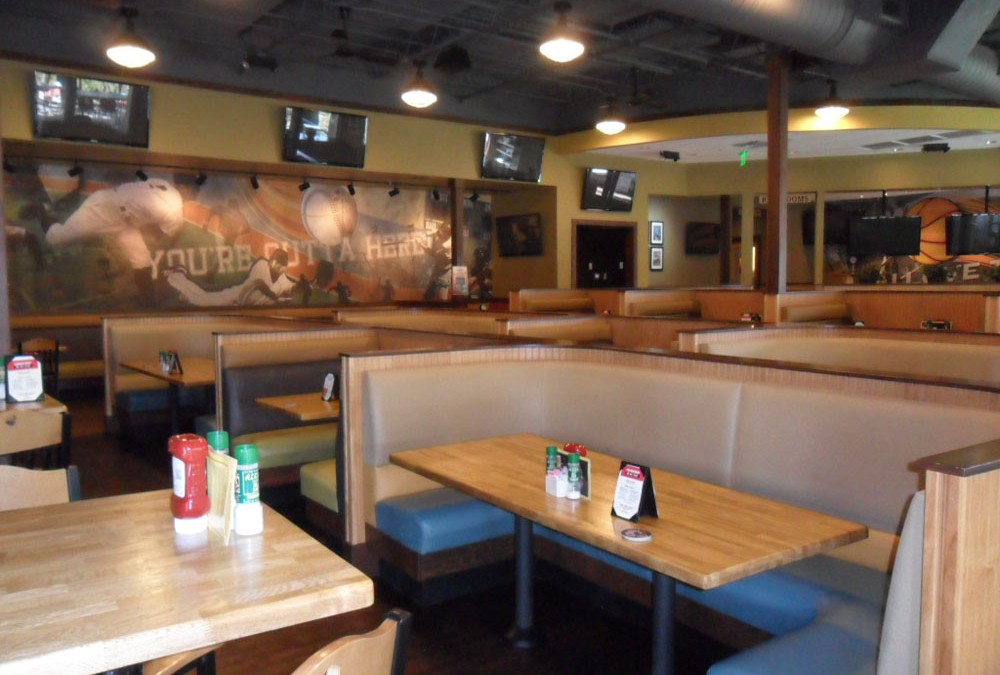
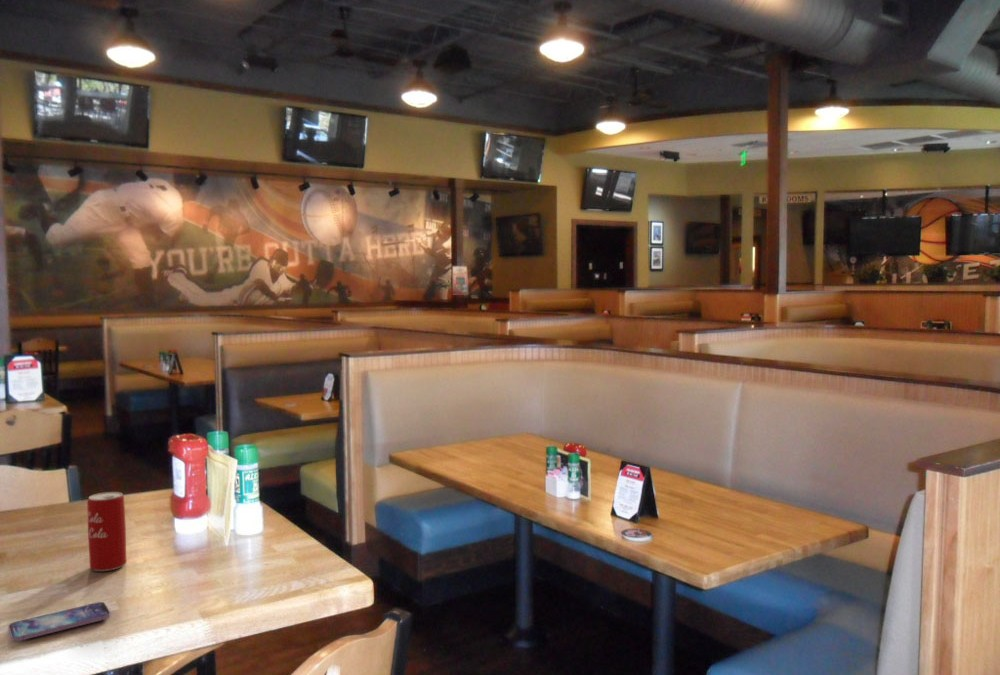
+ smartphone [7,601,112,642]
+ beverage can [86,491,128,572]
